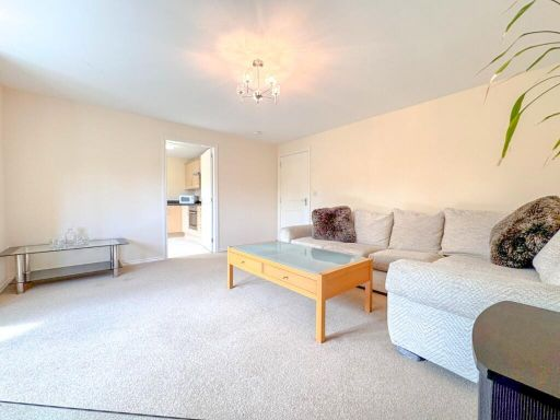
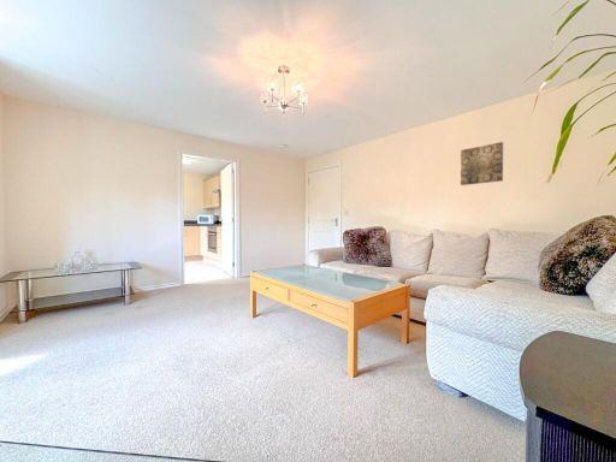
+ wall art [460,141,504,186]
